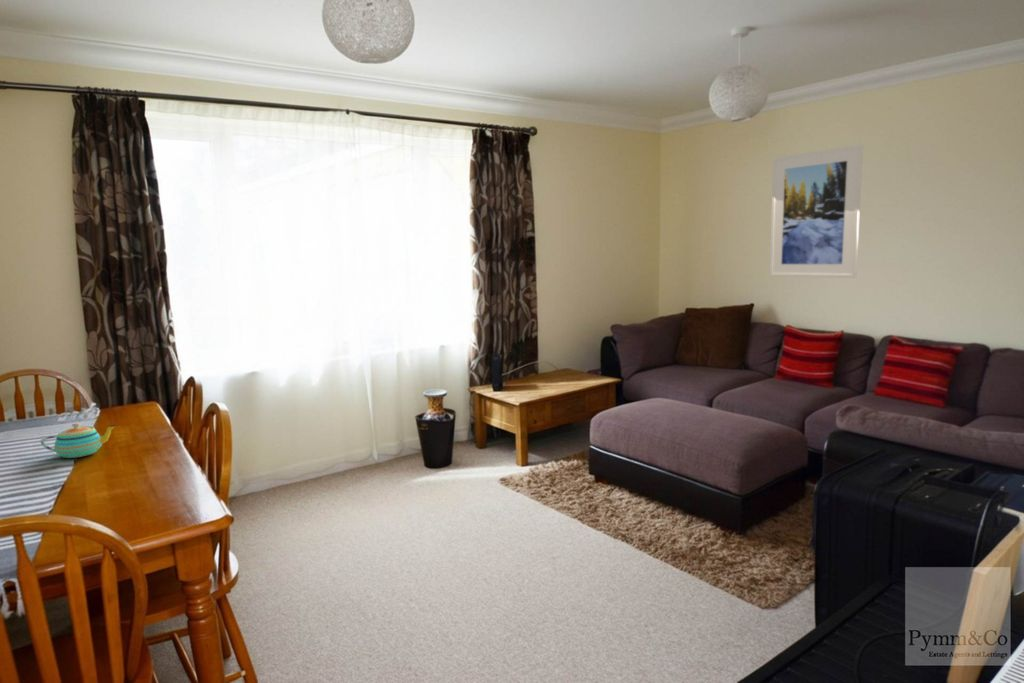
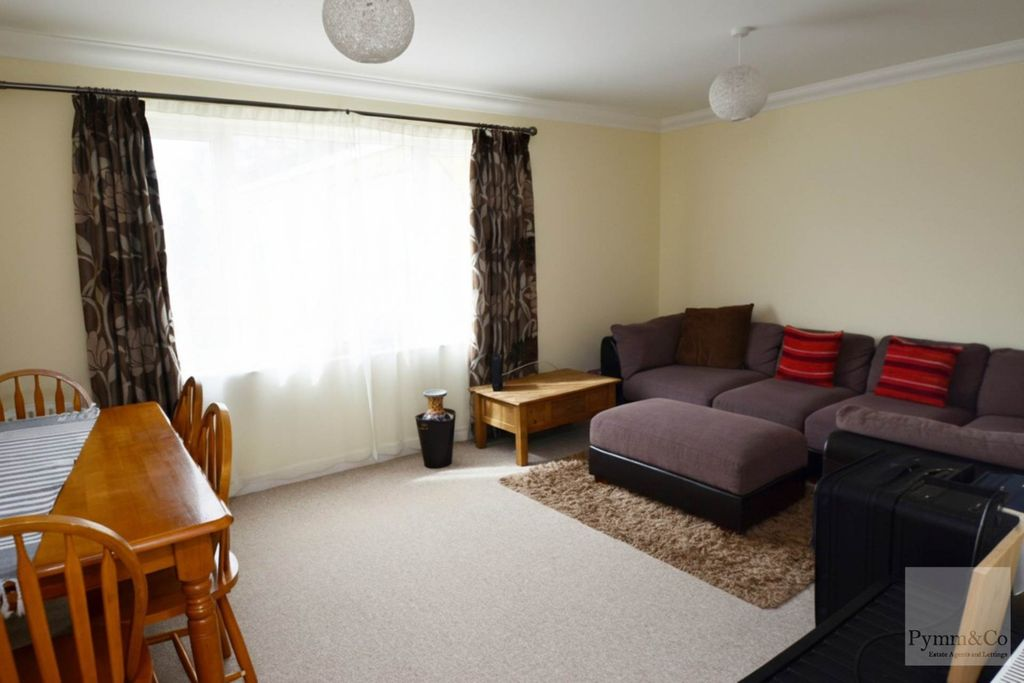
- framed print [768,143,864,279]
- teapot [40,422,117,459]
